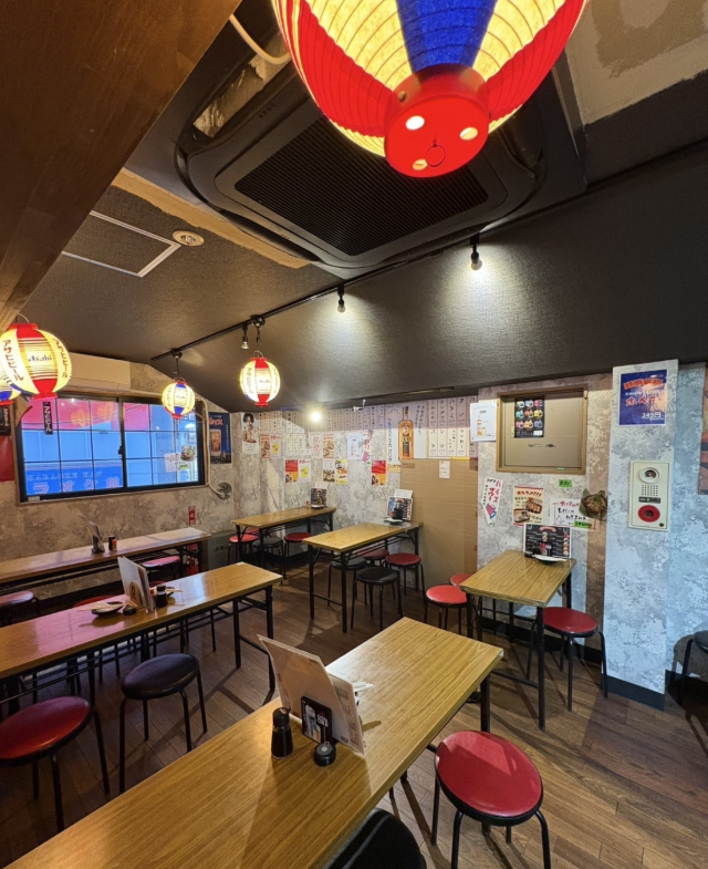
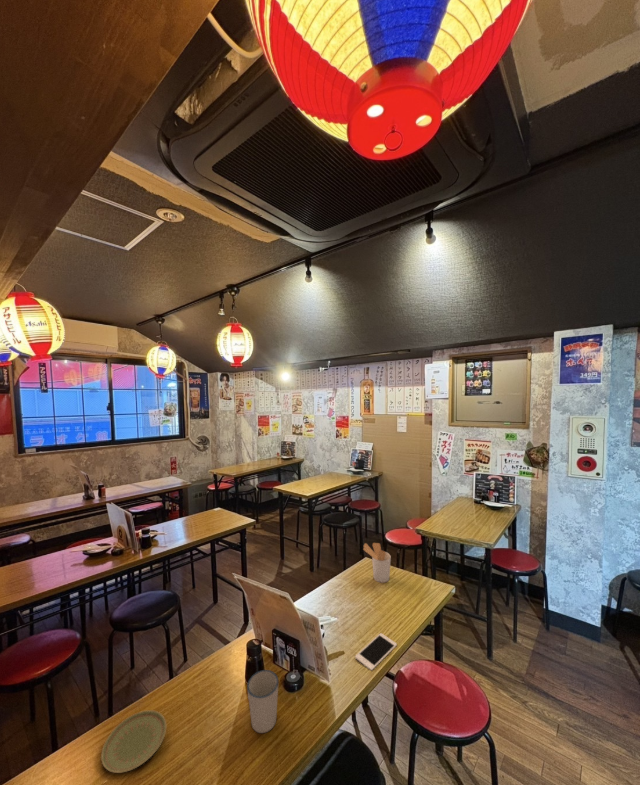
+ plate [100,709,167,774]
+ cell phone [354,632,398,672]
+ utensil holder [362,542,392,584]
+ cup [246,669,279,734]
